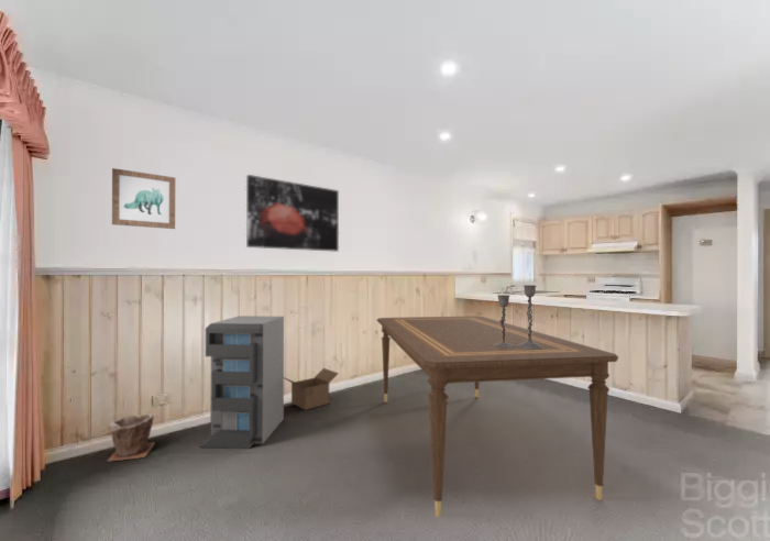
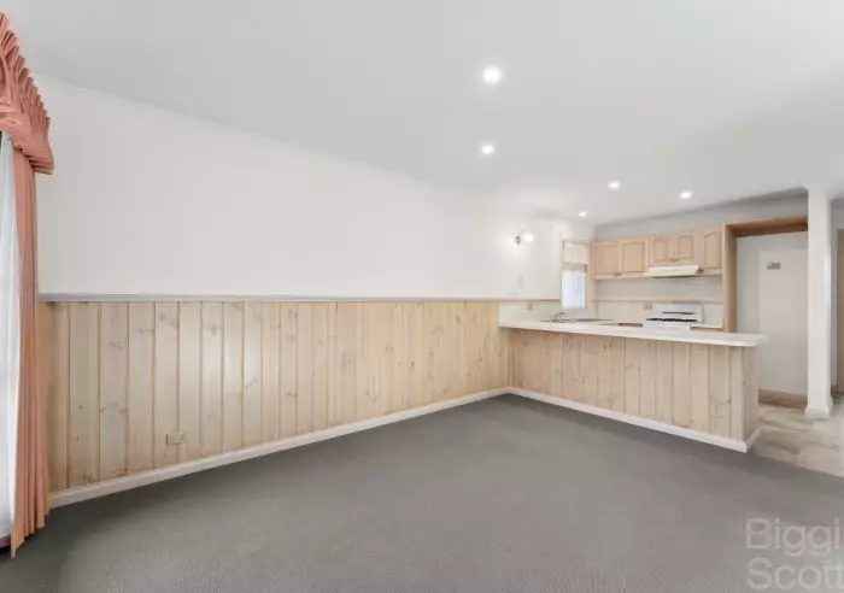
- storage cabinet [198,314,285,450]
- candlestick [494,284,543,350]
- wall art [245,174,340,253]
- wall art [111,167,176,230]
- plant pot [106,412,156,463]
- box [284,367,340,411]
- dining table [376,314,619,518]
